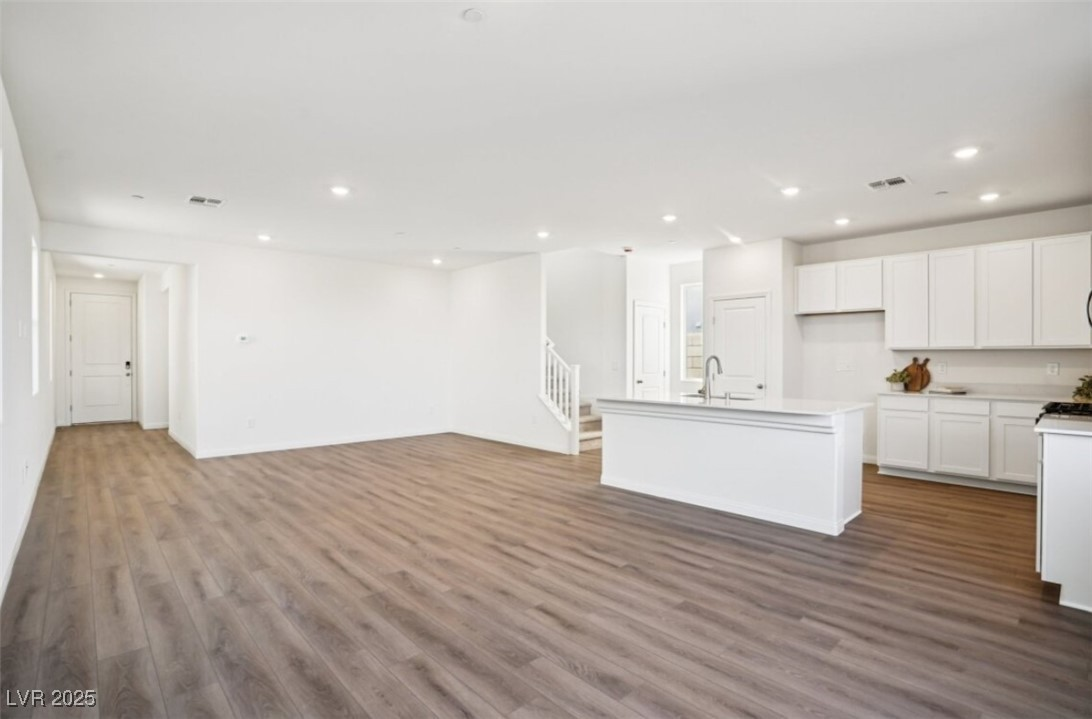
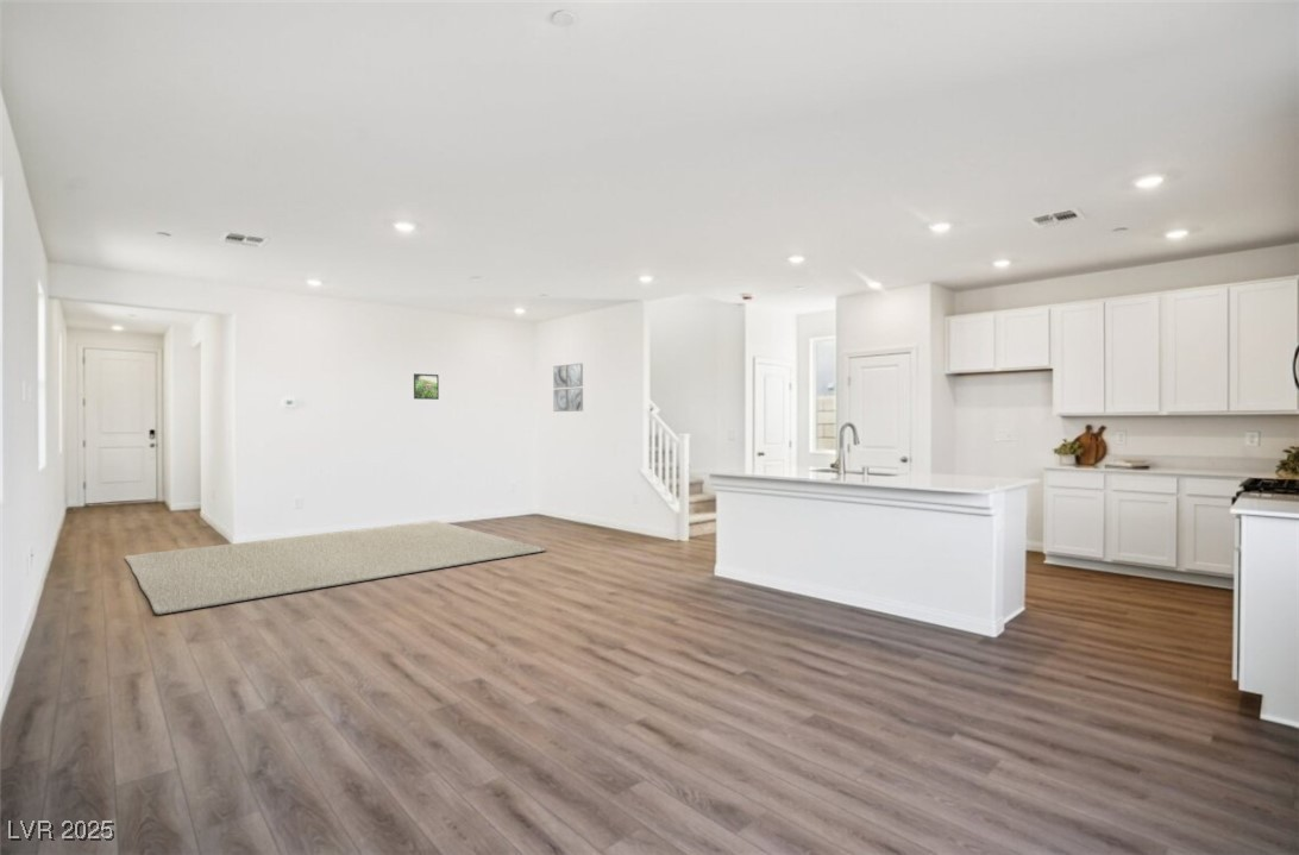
+ wall art [552,362,584,413]
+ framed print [413,372,440,401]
+ rug [124,520,546,616]
